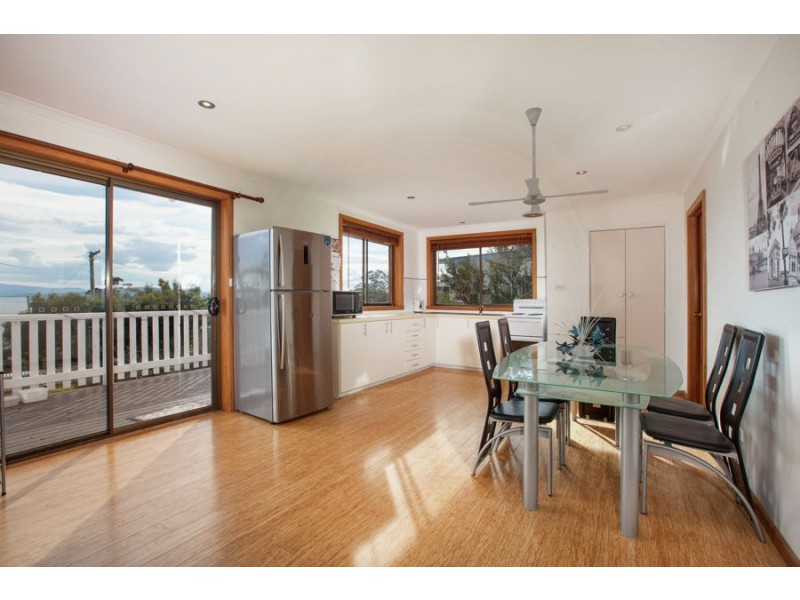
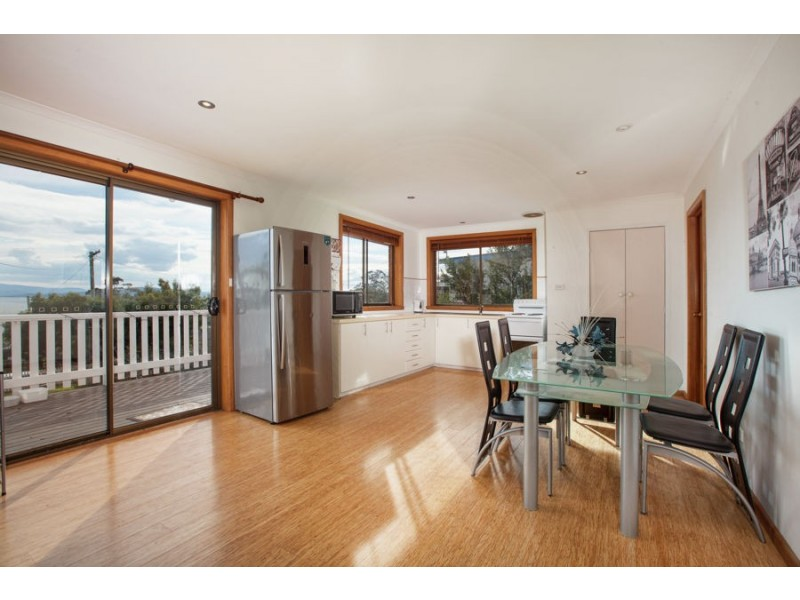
- ceiling fan [467,106,610,214]
